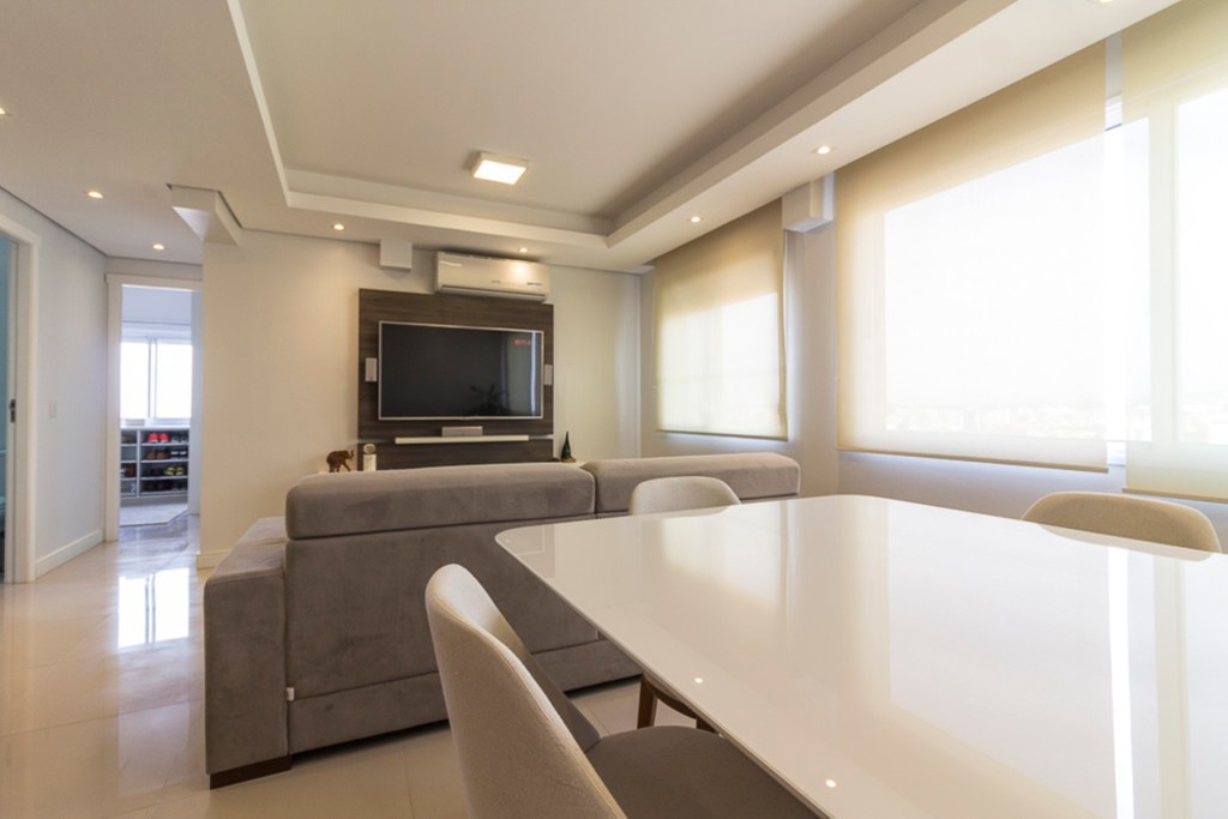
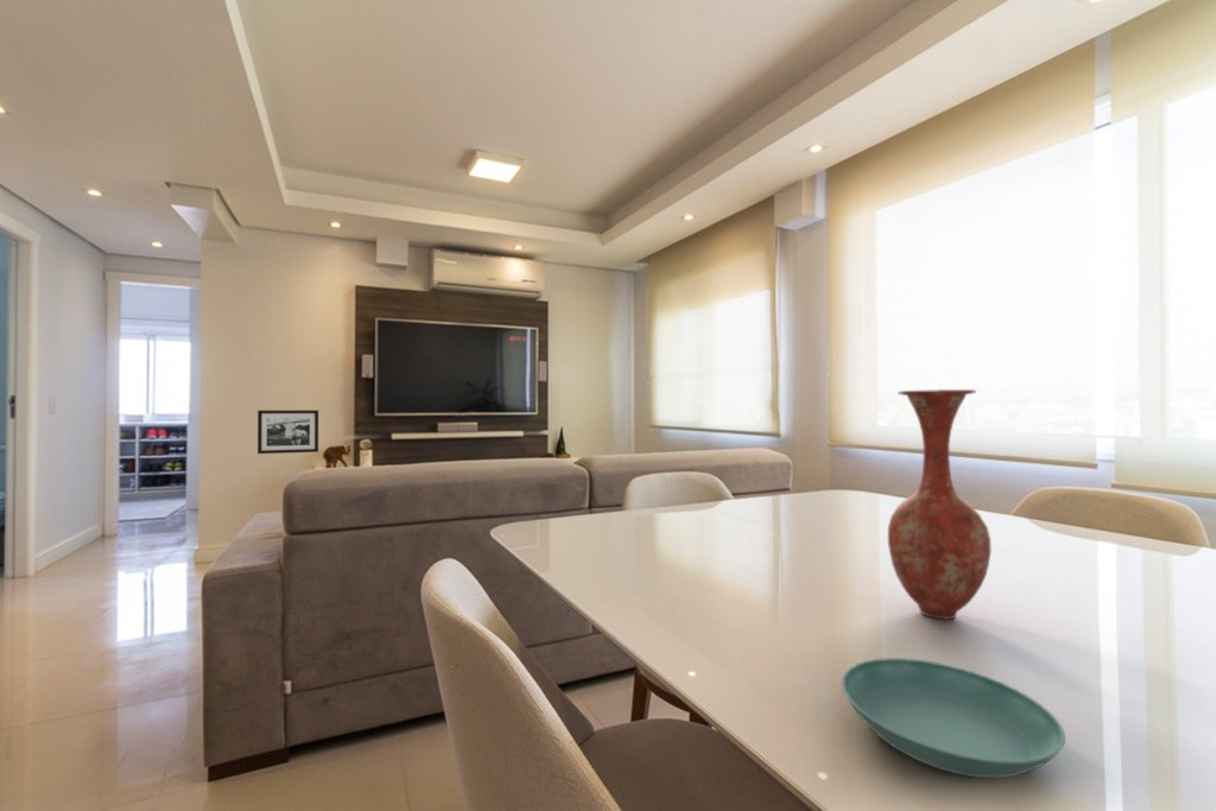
+ picture frame [256,410,319,455]
+ vase [887,388,993,620]
+ saucer [841,657,1066,779]
